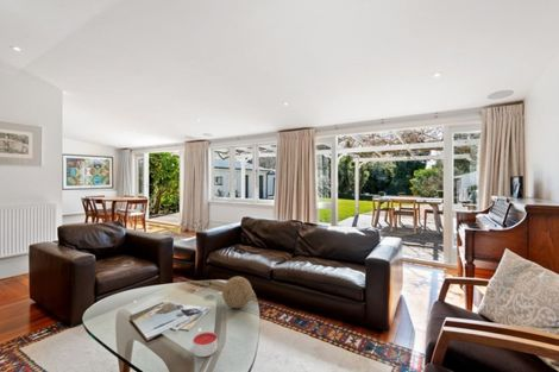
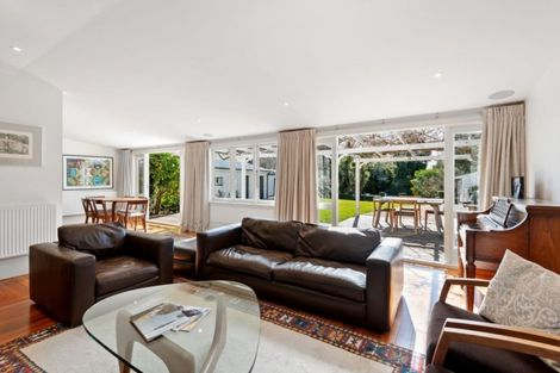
- decorative ball [221,276,253,309]
- candle [191,330,219,358]
